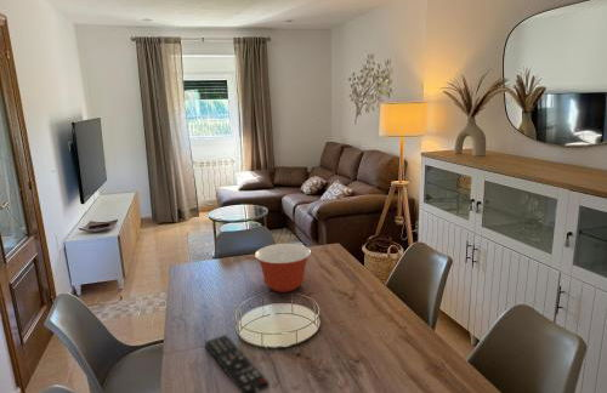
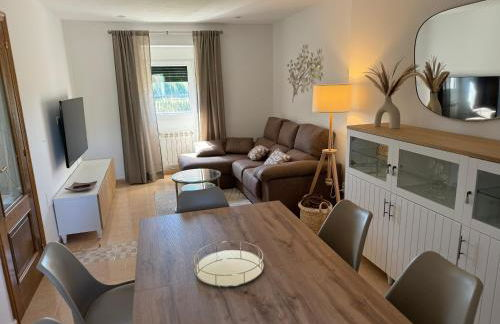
- remote control [204,334,271,393]
- mixing bowl [254,243,312,294]
